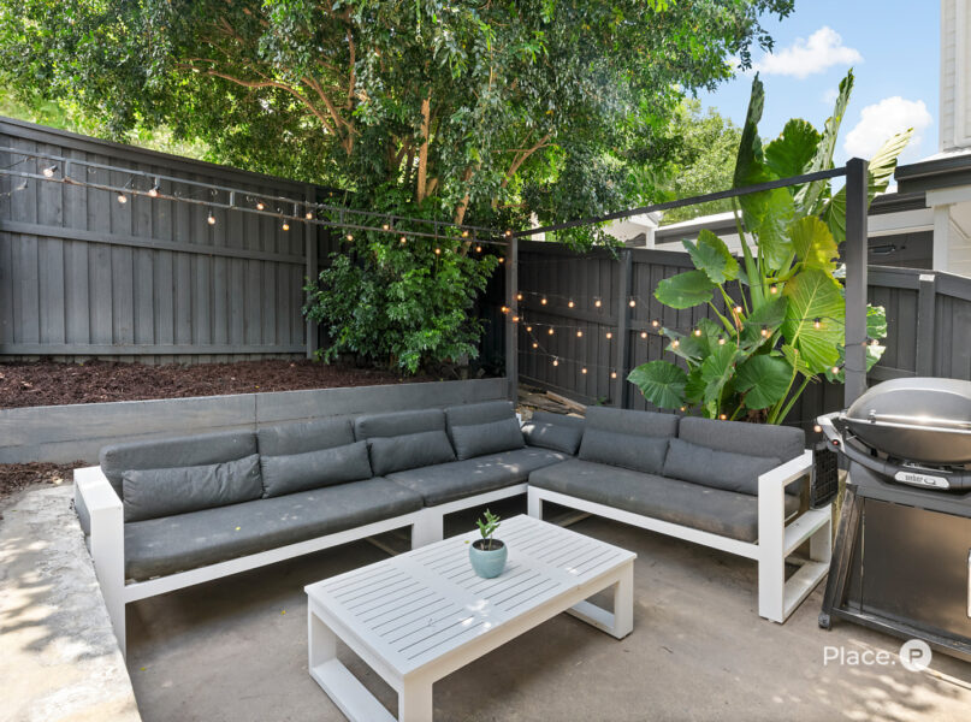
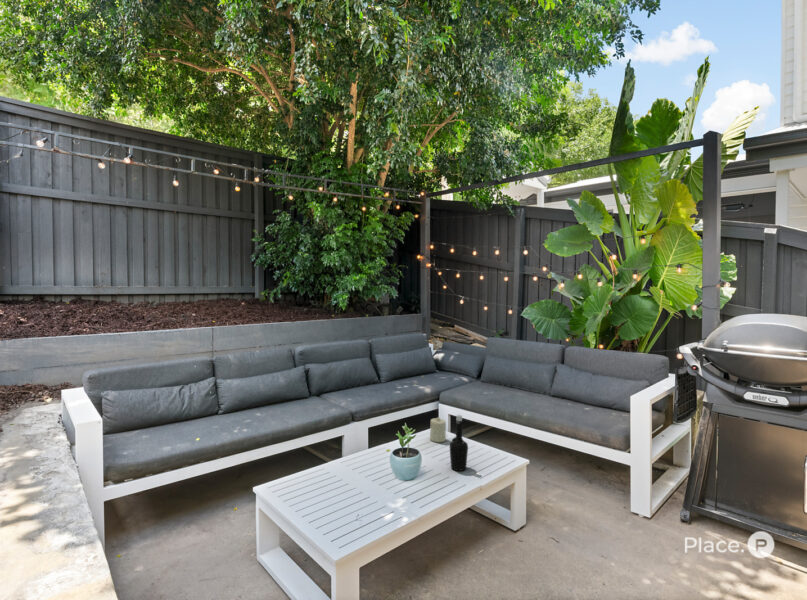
+ candle [429,416,447,443]
+ bottle [449,414,469,472]
